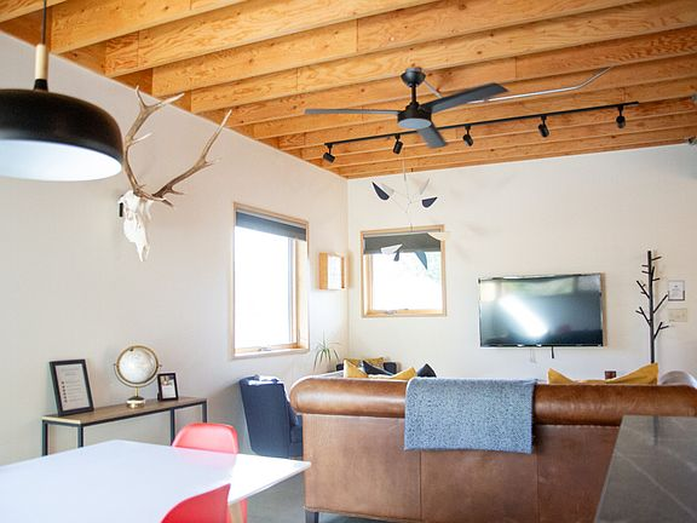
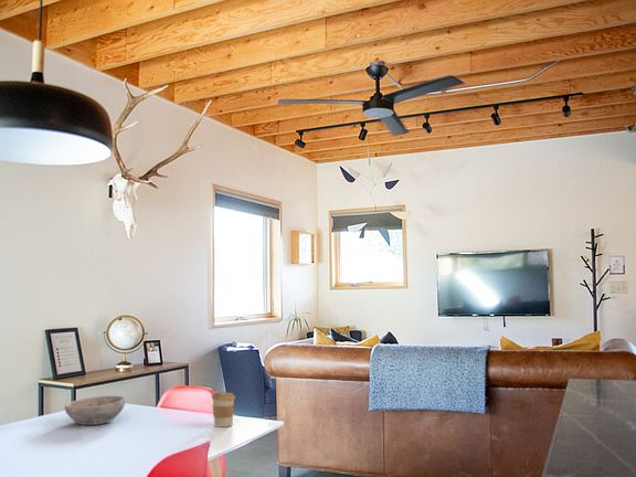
+ bowl [64,394,127,426]
+ coffee cup [211,391,236,428]
